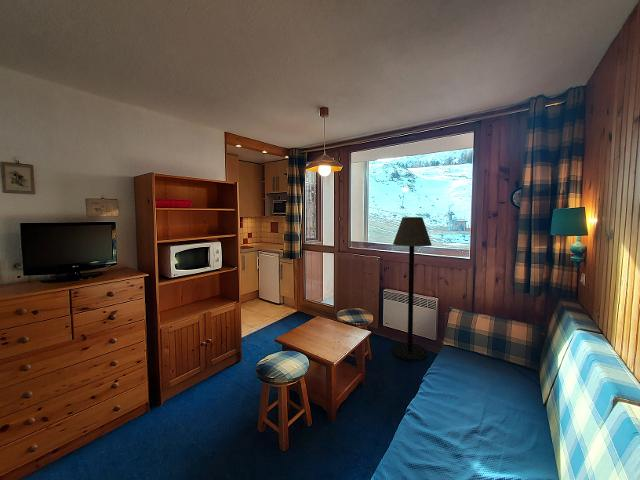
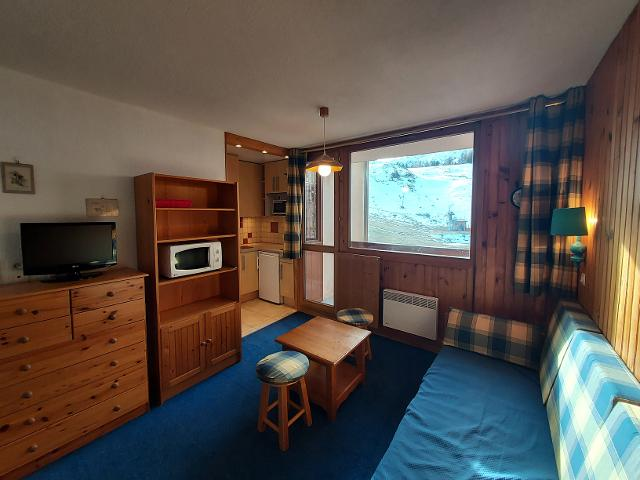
- floor lamp [391,216,433,362]
